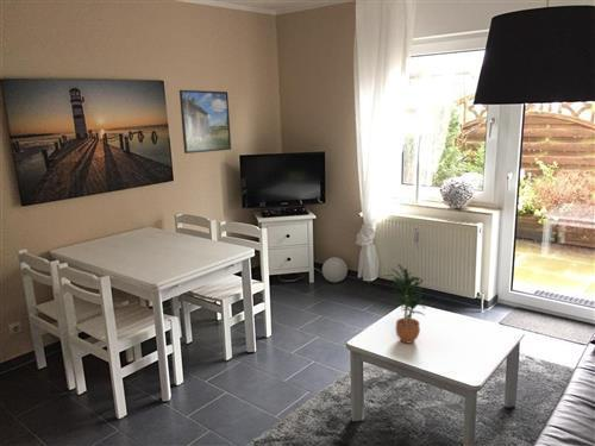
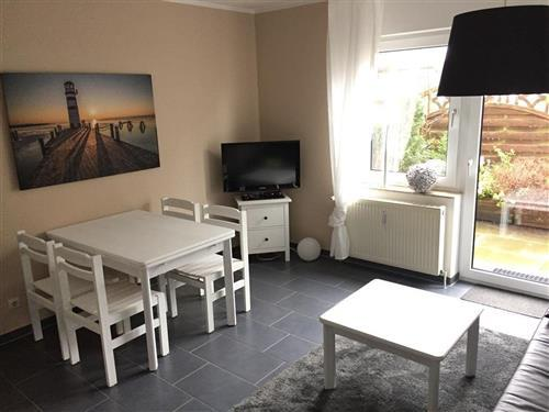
- potted plant [384,263,427,345]
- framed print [178,89,232,155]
